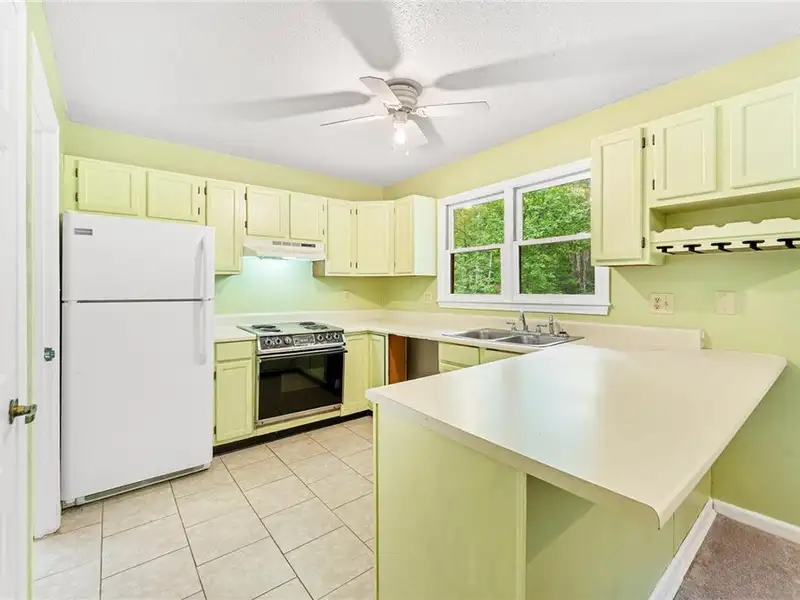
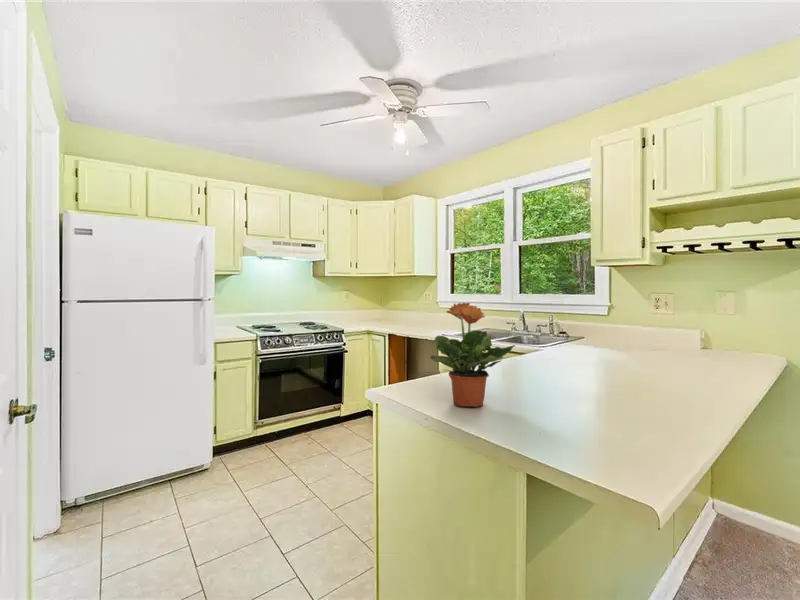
+ potted plant [429,302,516,408]
